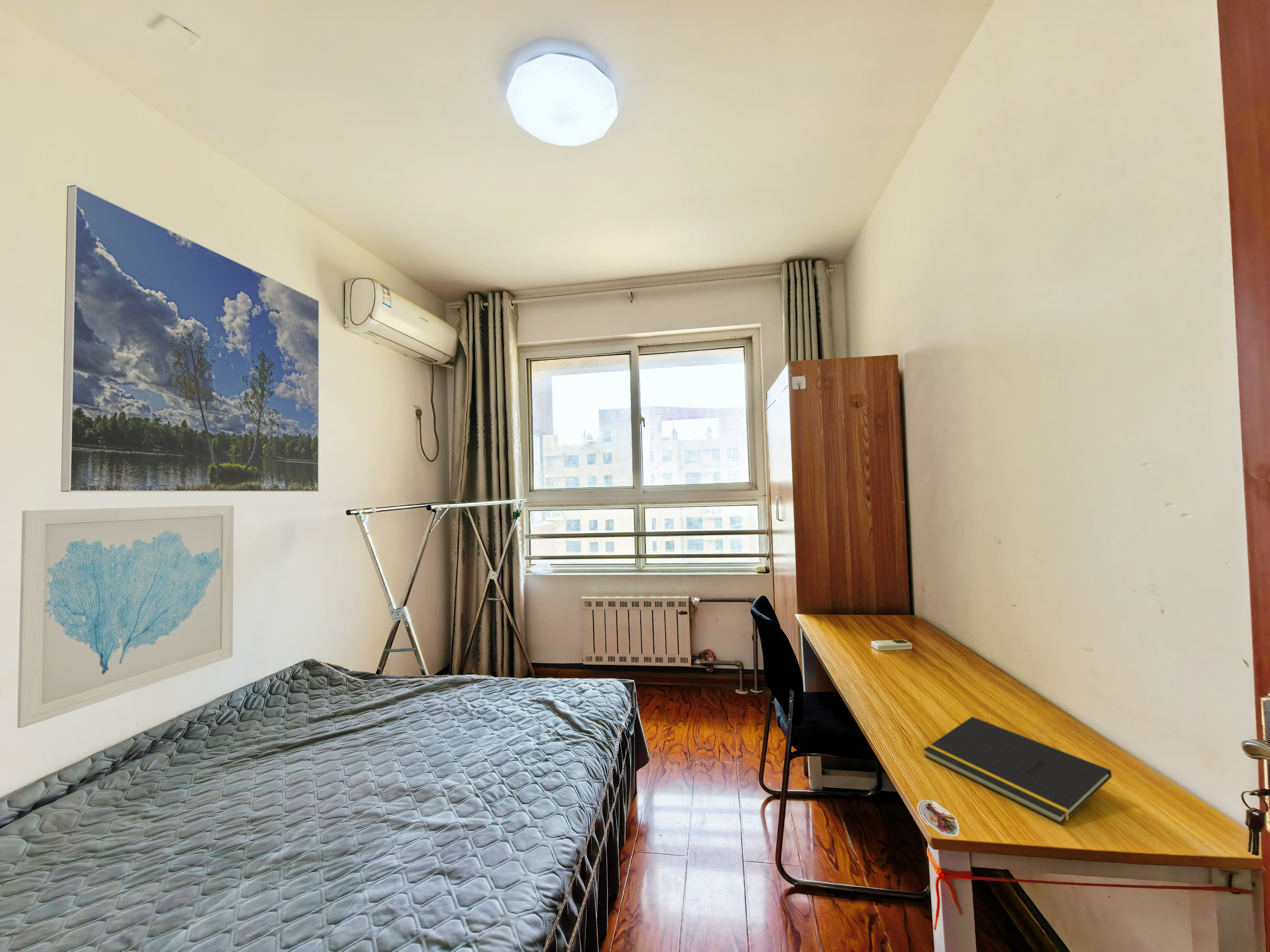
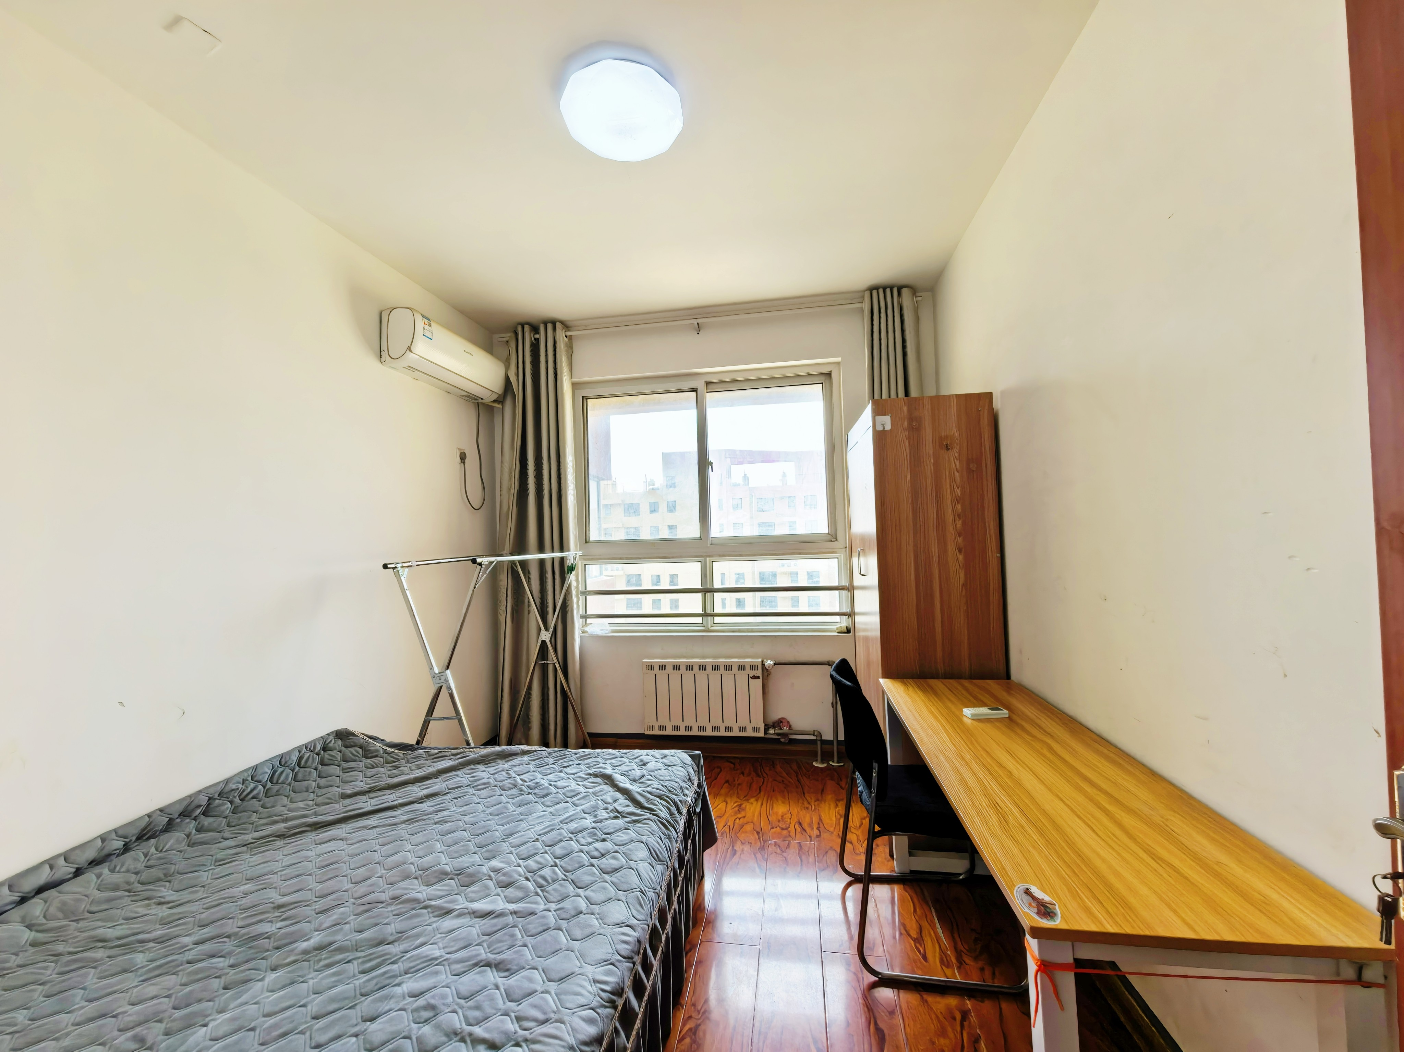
- wall art [17,505,234,729]
- notepad [923,716,1112,825]
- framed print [60,185,319,492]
